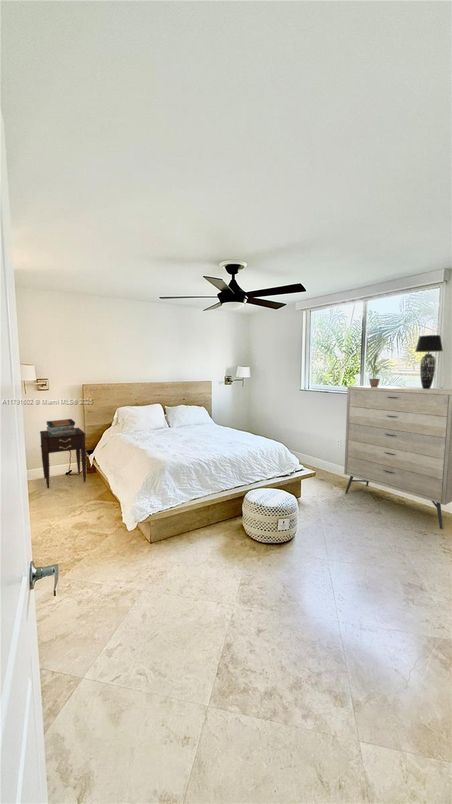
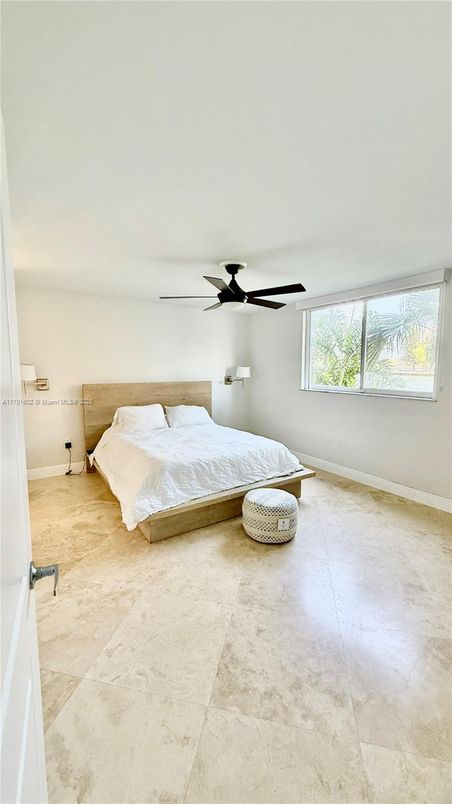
- nightstand [39,427,87,489]
- potted plant [358,353,388,387]
- table lamp [414,334,444,389]
- dresser [343,384,452,530]
- book stack [45,418,76,437]
